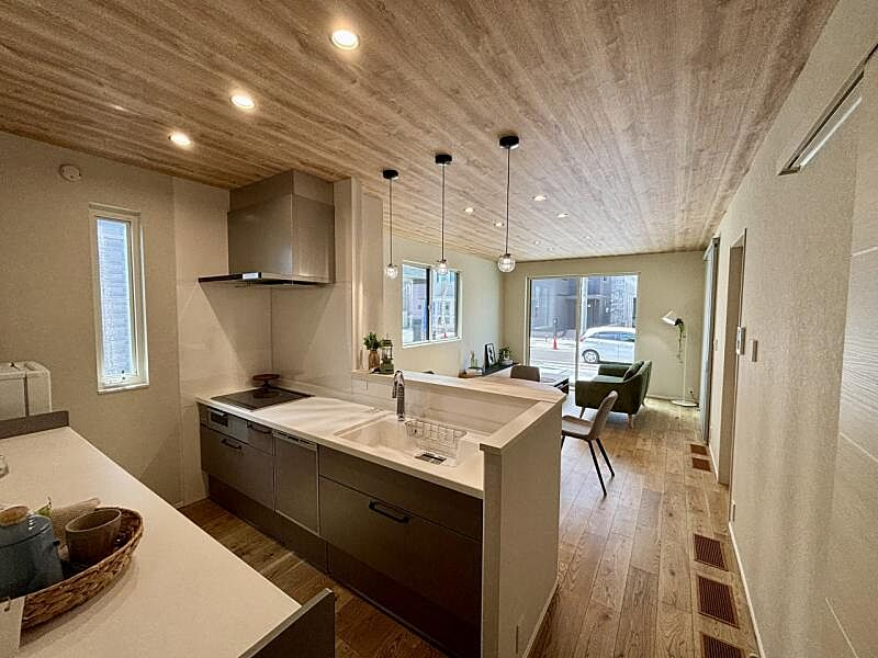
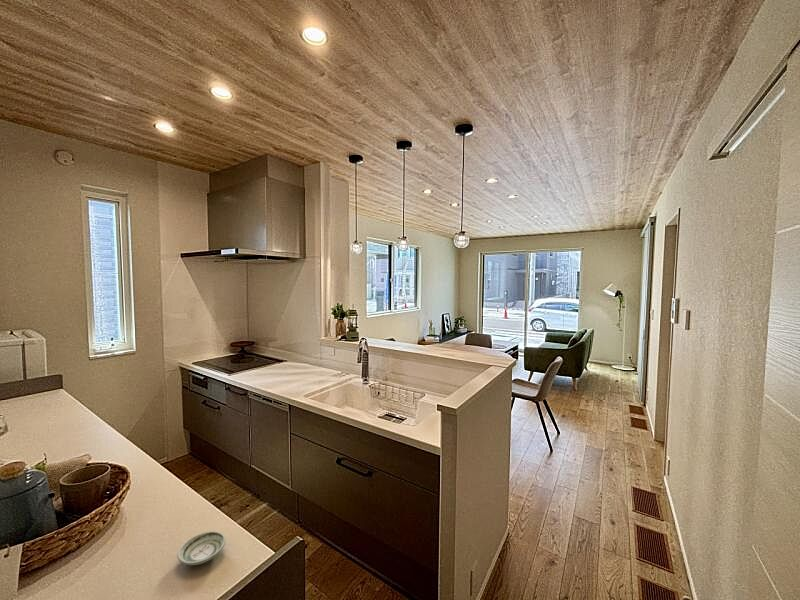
+ saucer [177,530,227,566]
